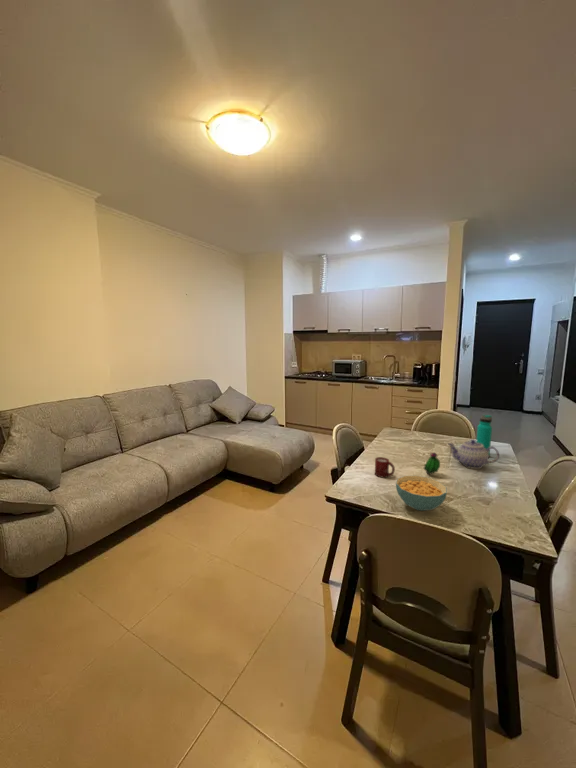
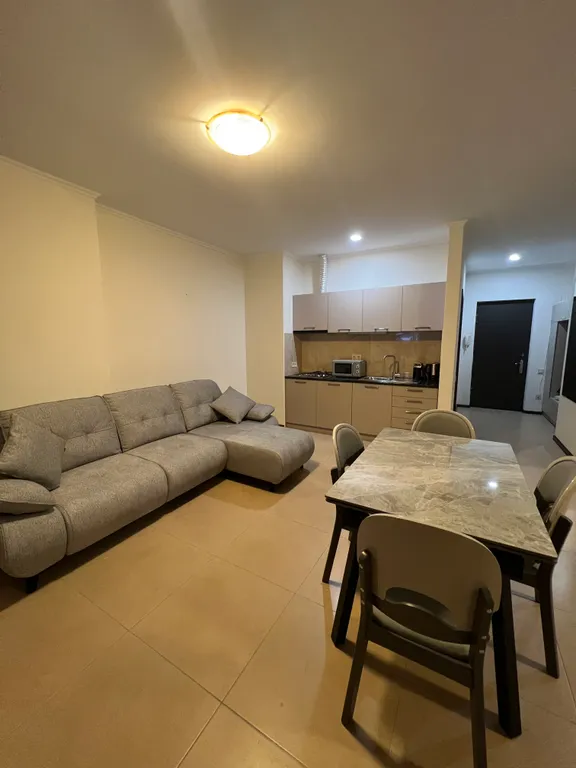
- cereal bowl [395,475,448,512]
- flowering cactus [423,451,441,475]
- teapot [447,438,500,470]
- water bottle [475,414,493,458]
- cup [374,456,396,478]
